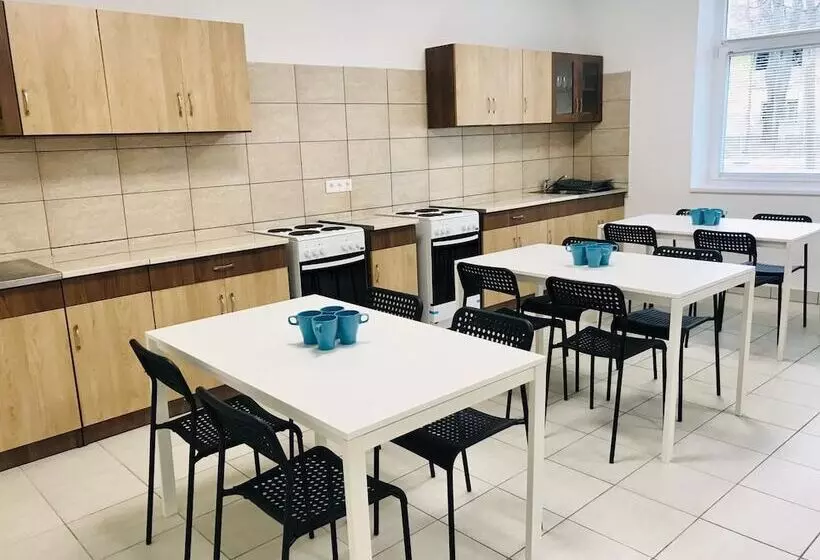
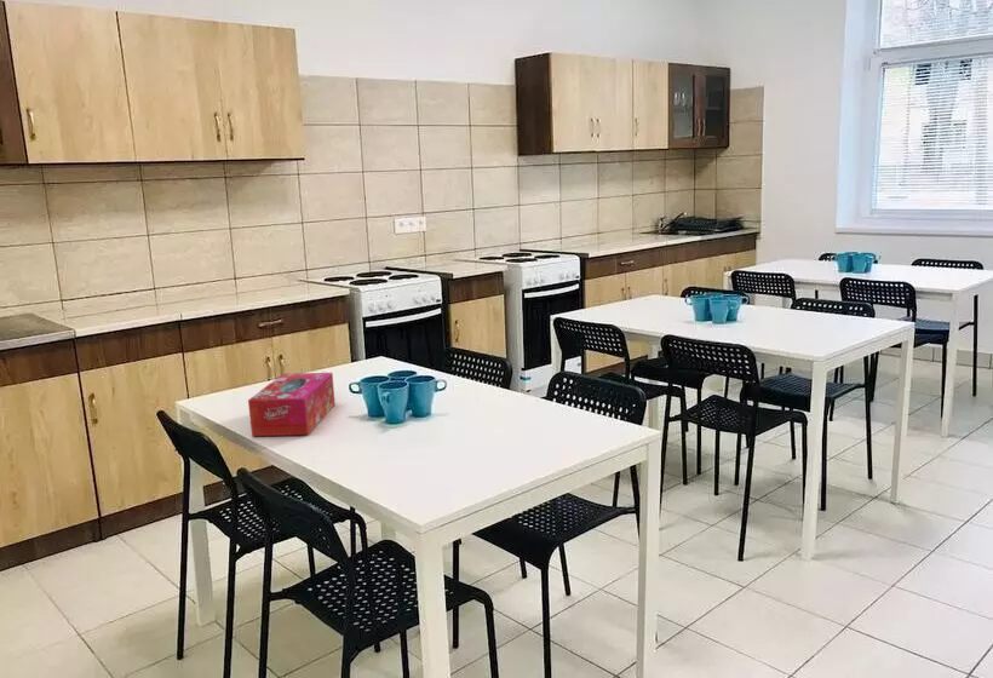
+ tissue box [247,372,337,437]
